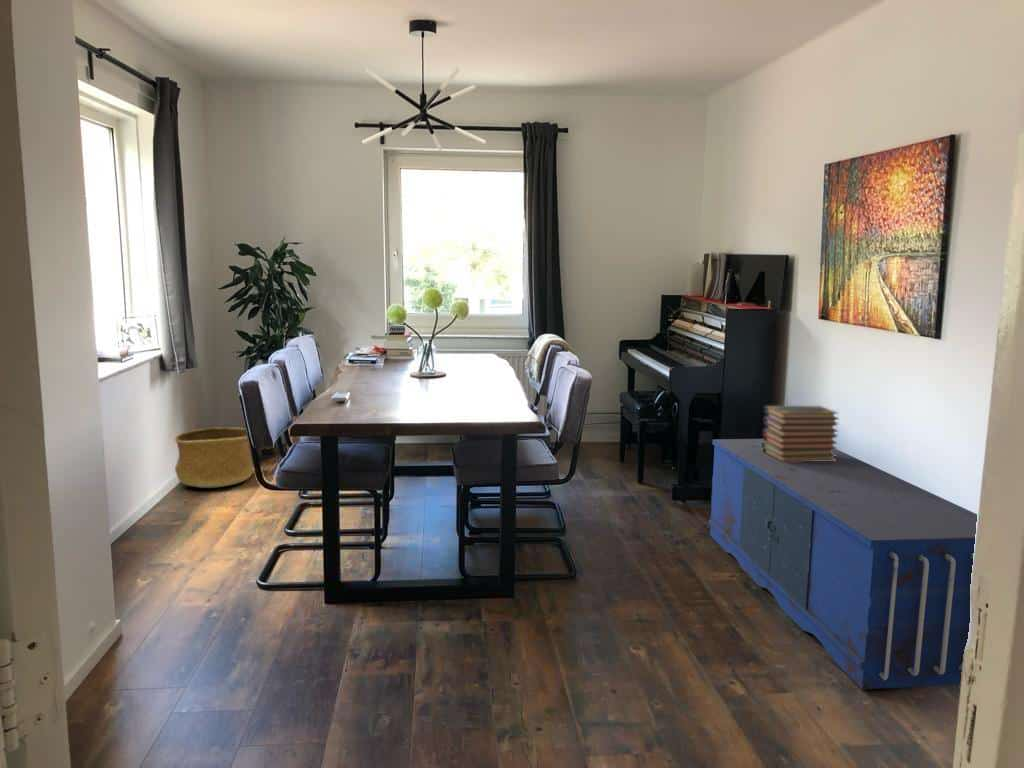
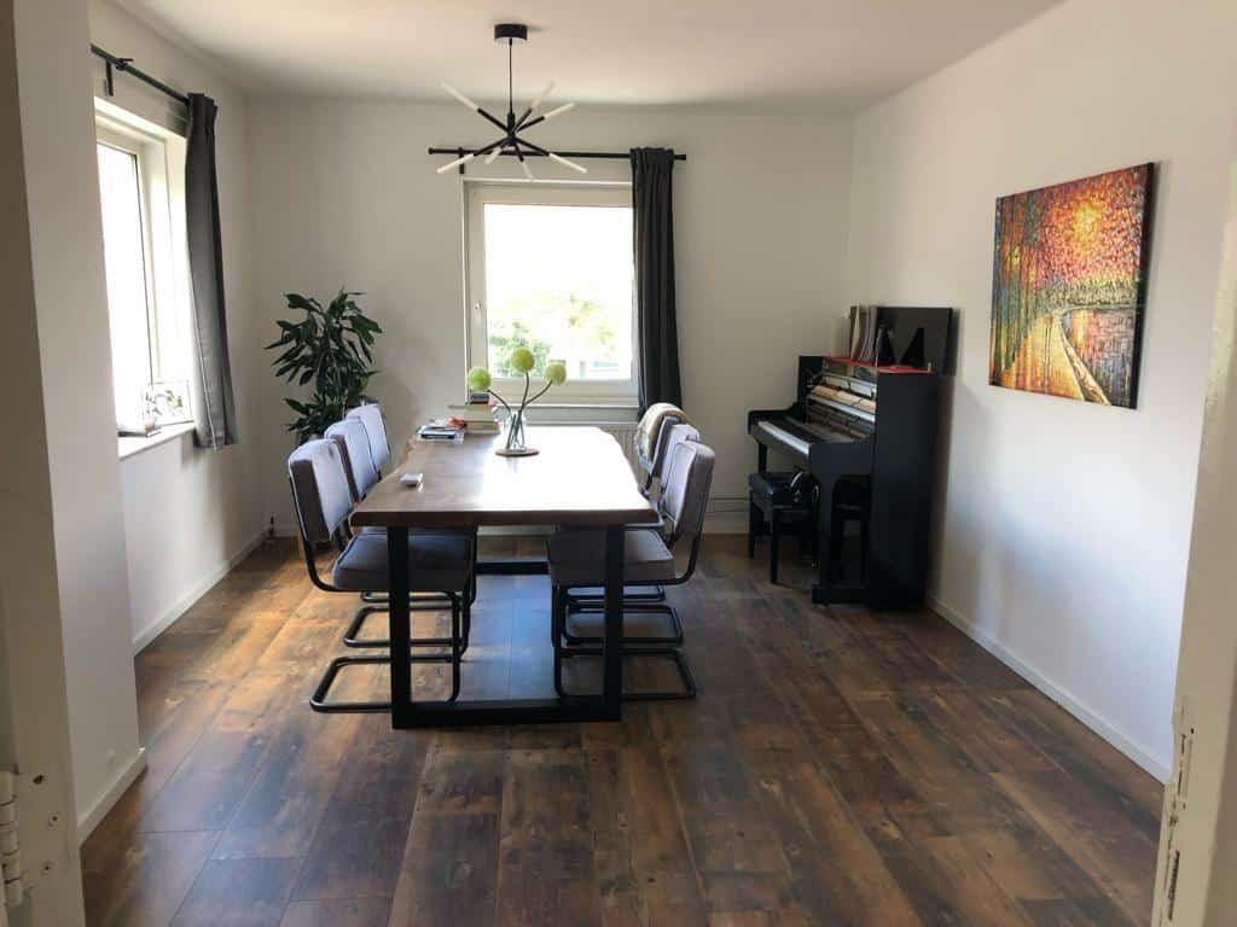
- book stack [762,405,840,462]
- shipping container [708,438,978,690]
- basket [174,426,254,489]
